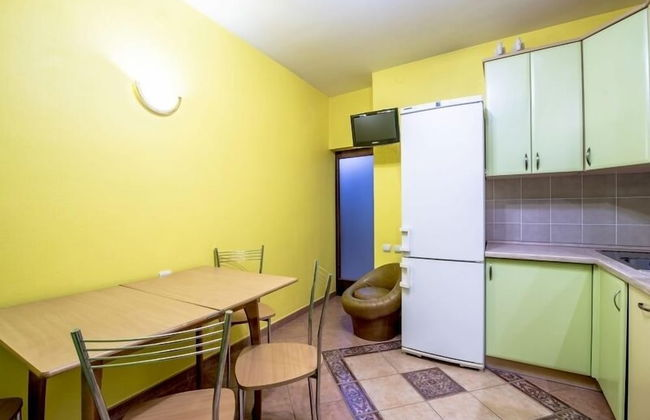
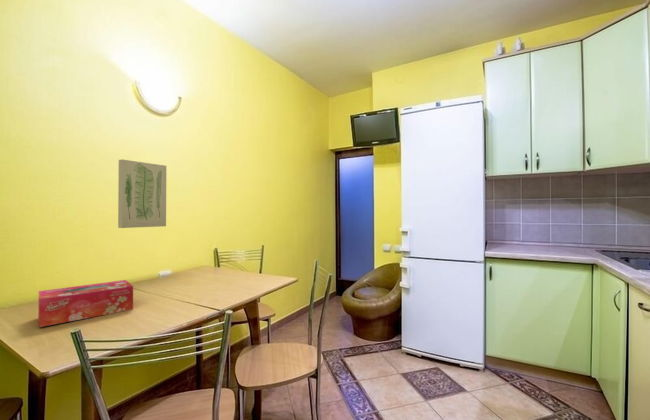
+ wall art [117,158,167,229]
+ tissue box [37,279,134,328]
